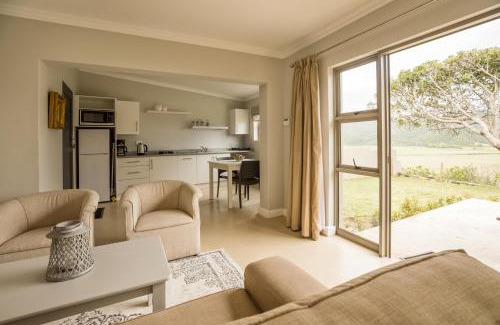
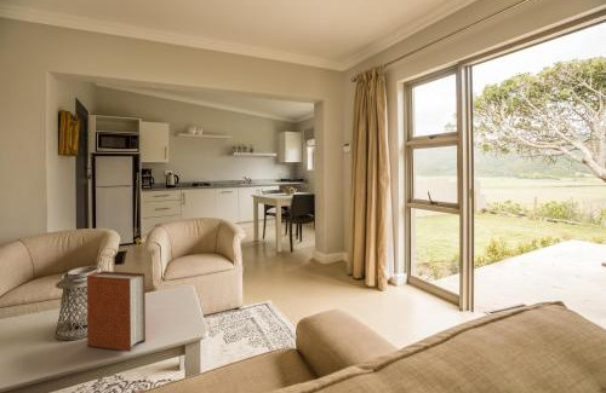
+ book [86,270,147,353]
